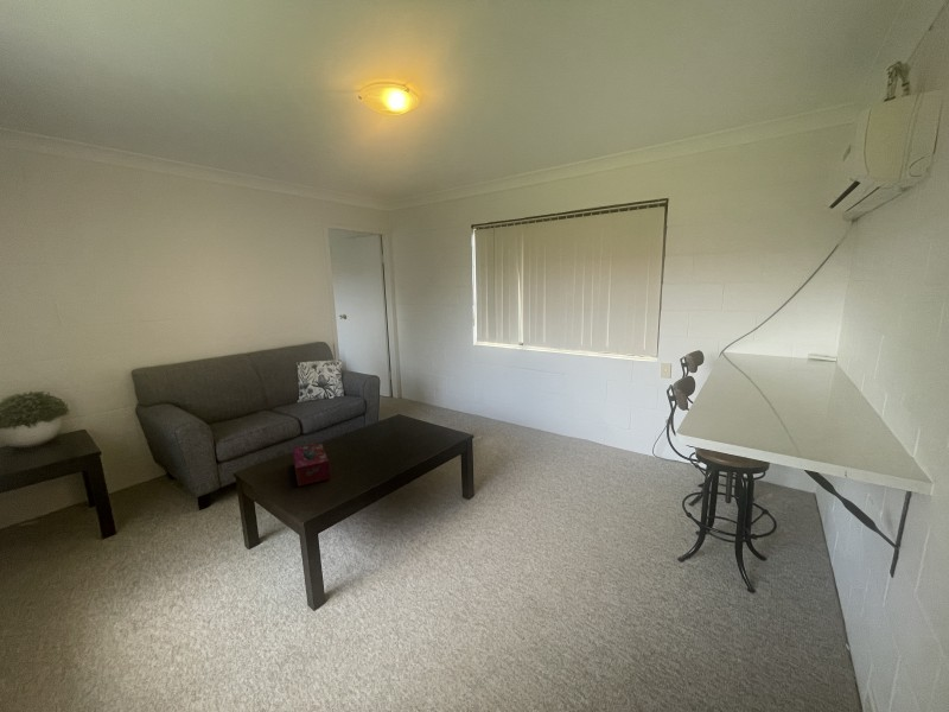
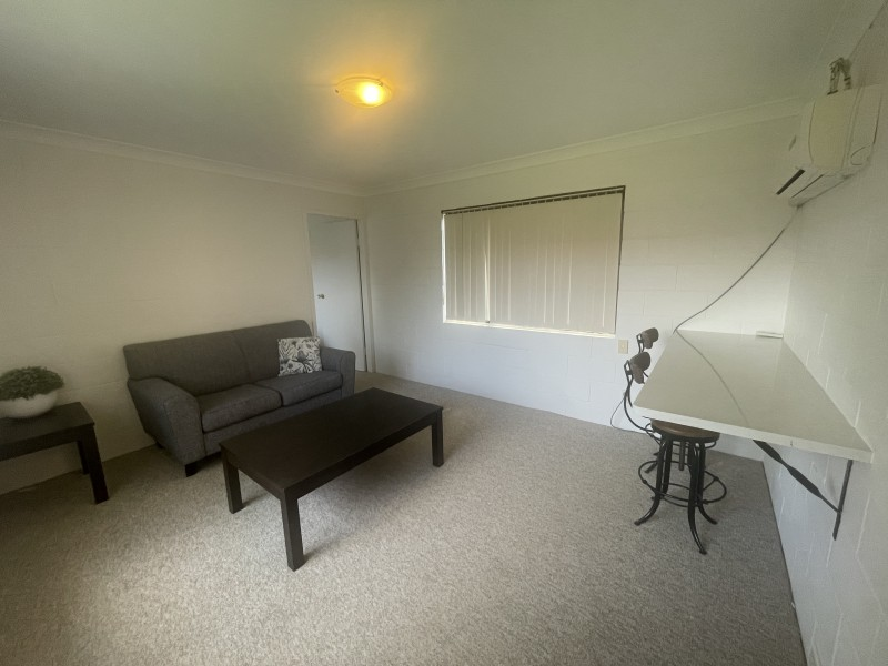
- tissue box [292,441,331,488]
